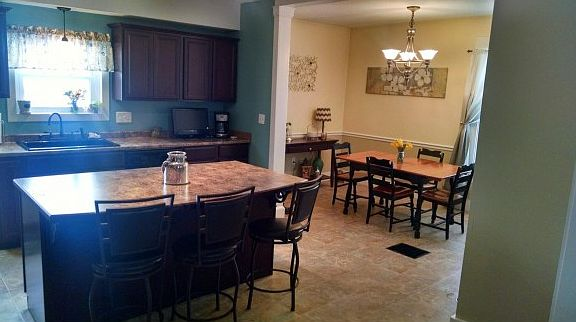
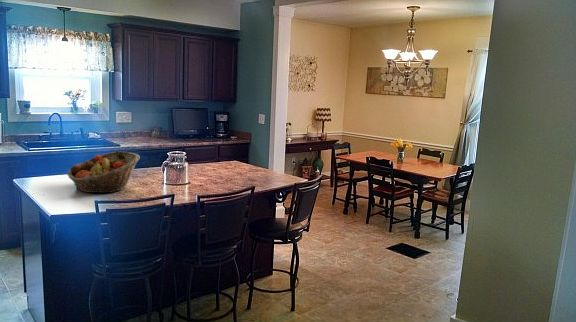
+ fruit basket [66,150,141,194]
